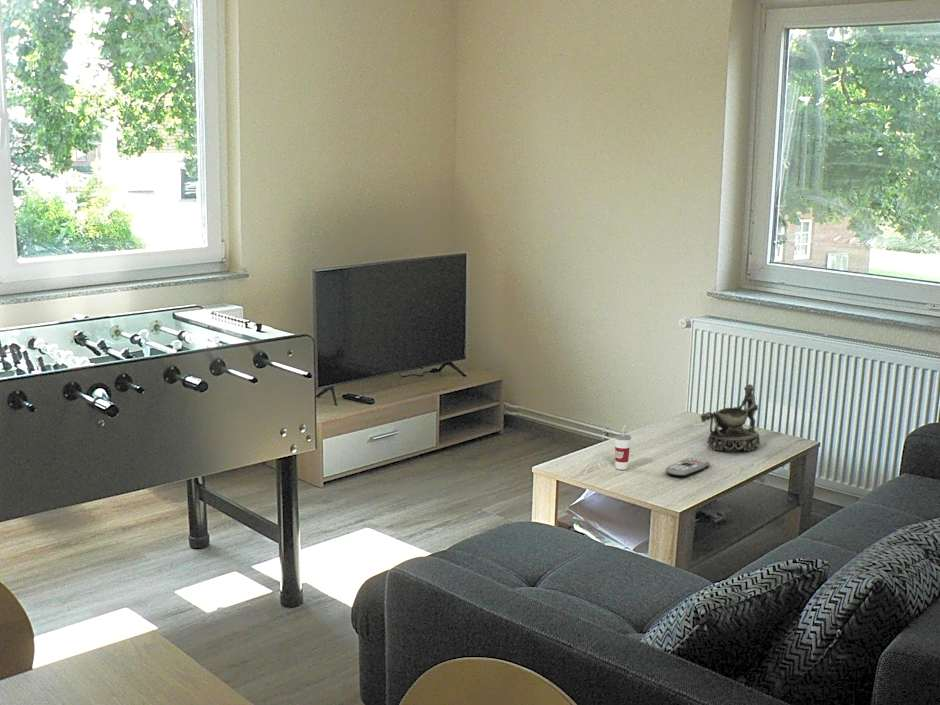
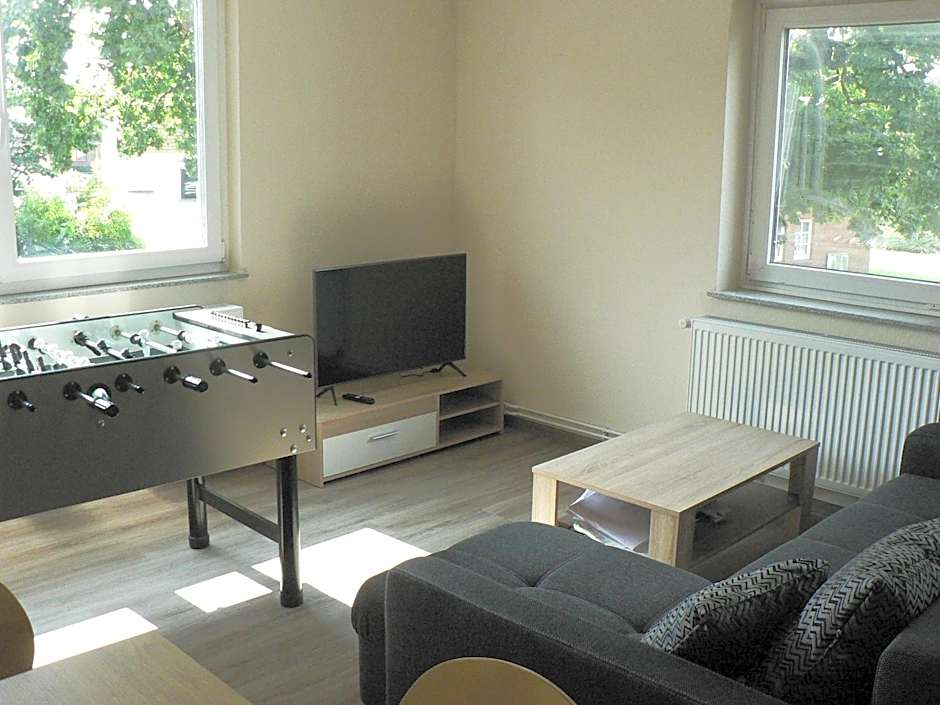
- decorative bowl [700,383,761,452]
- cup [614,424,632,471]
- remote control [665,457,711,477]
